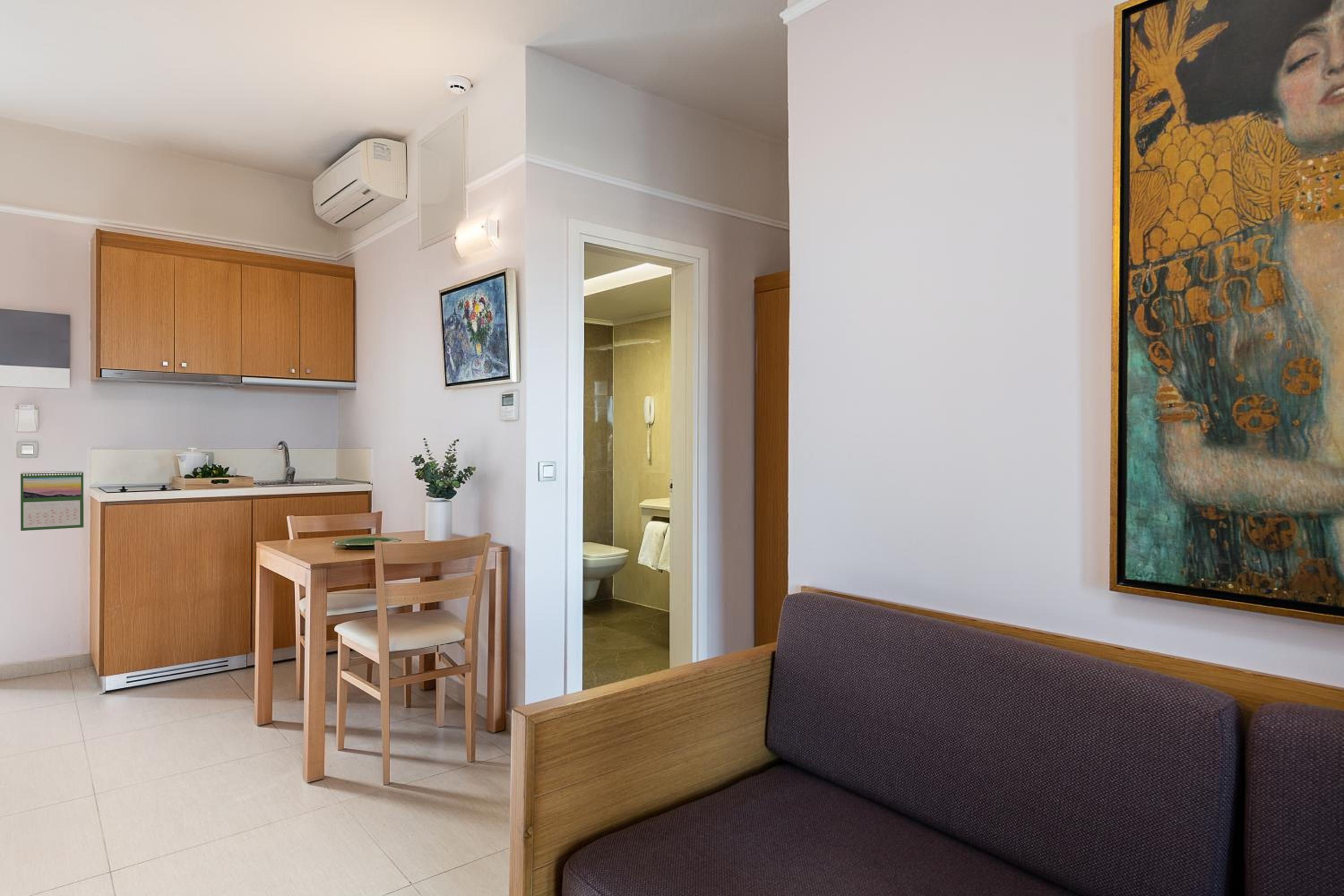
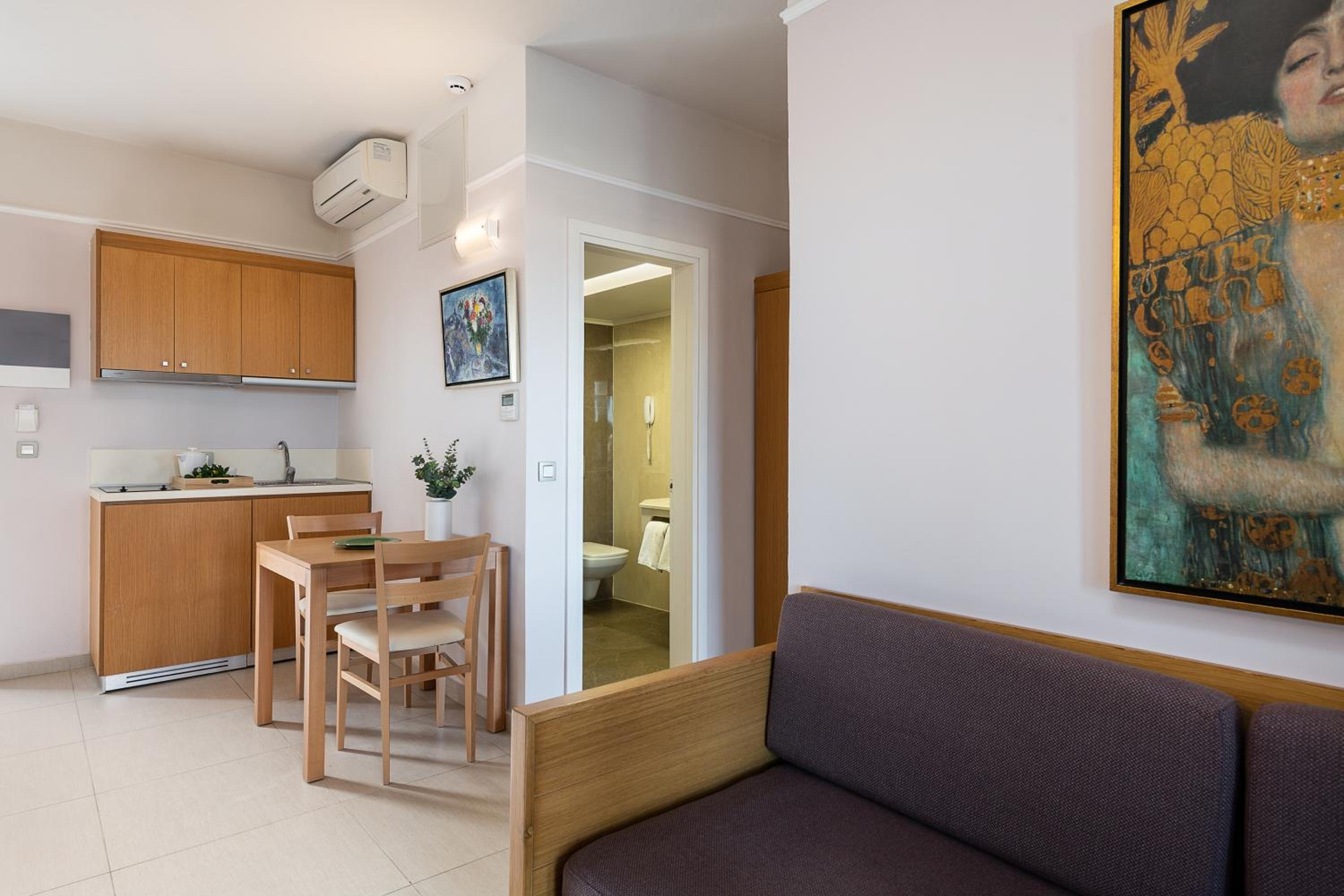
- calendar [20,470,84,531]
